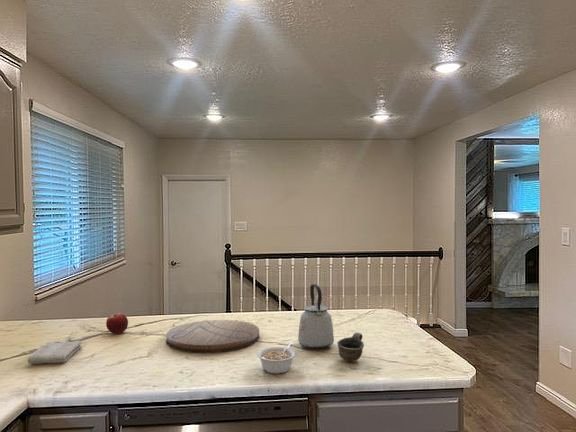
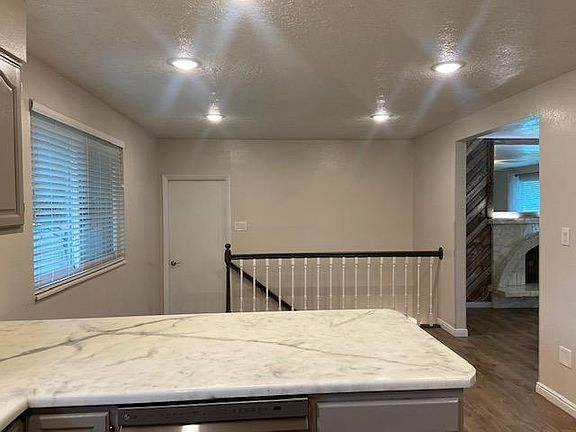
- cutting board [165,319,260,354]
- legume [256,341,297,375]
- cup [336,331,365,364]
- fruit [105,312,129,334]
- kettle [297,283,335,350]
- washcloth [27,340,82,365]
